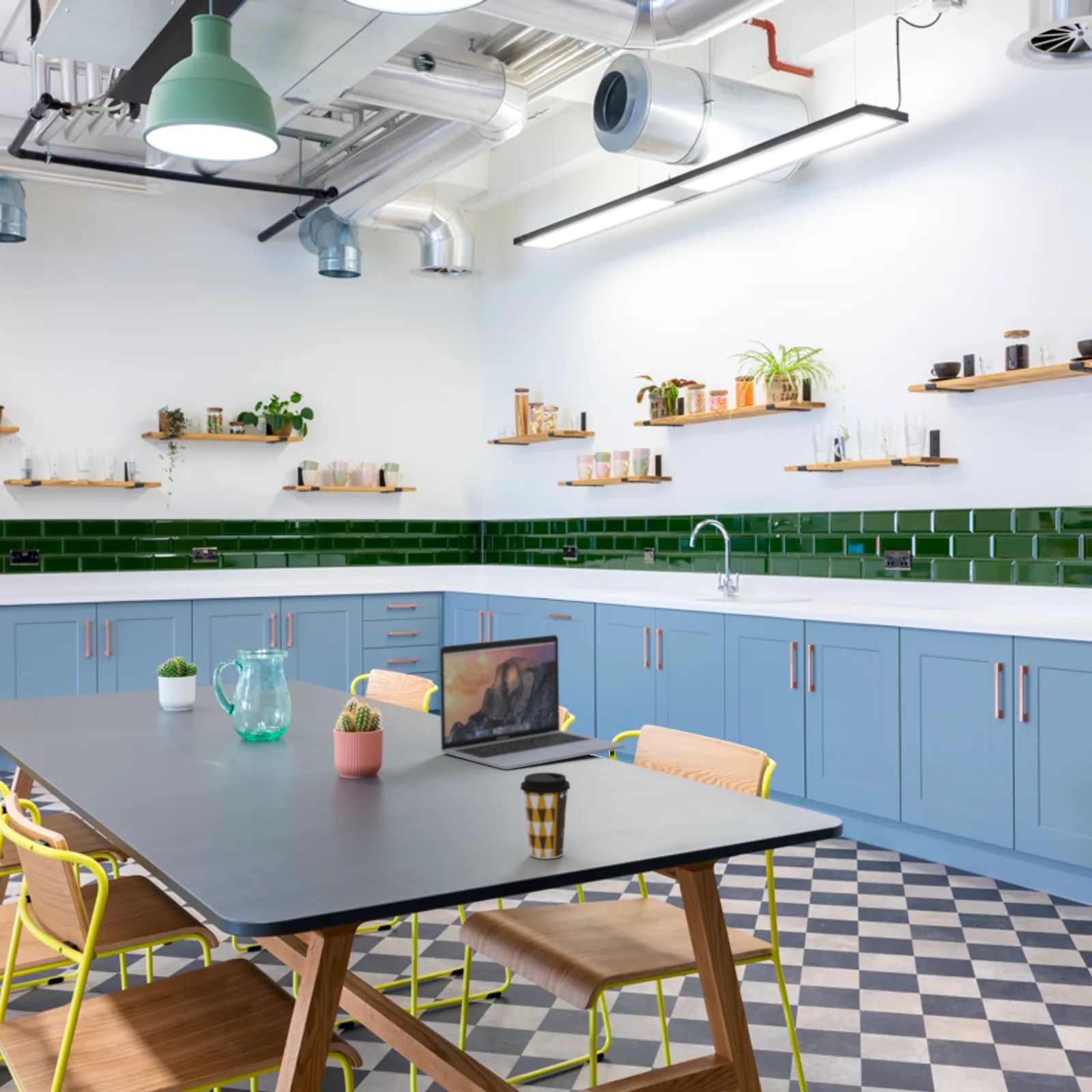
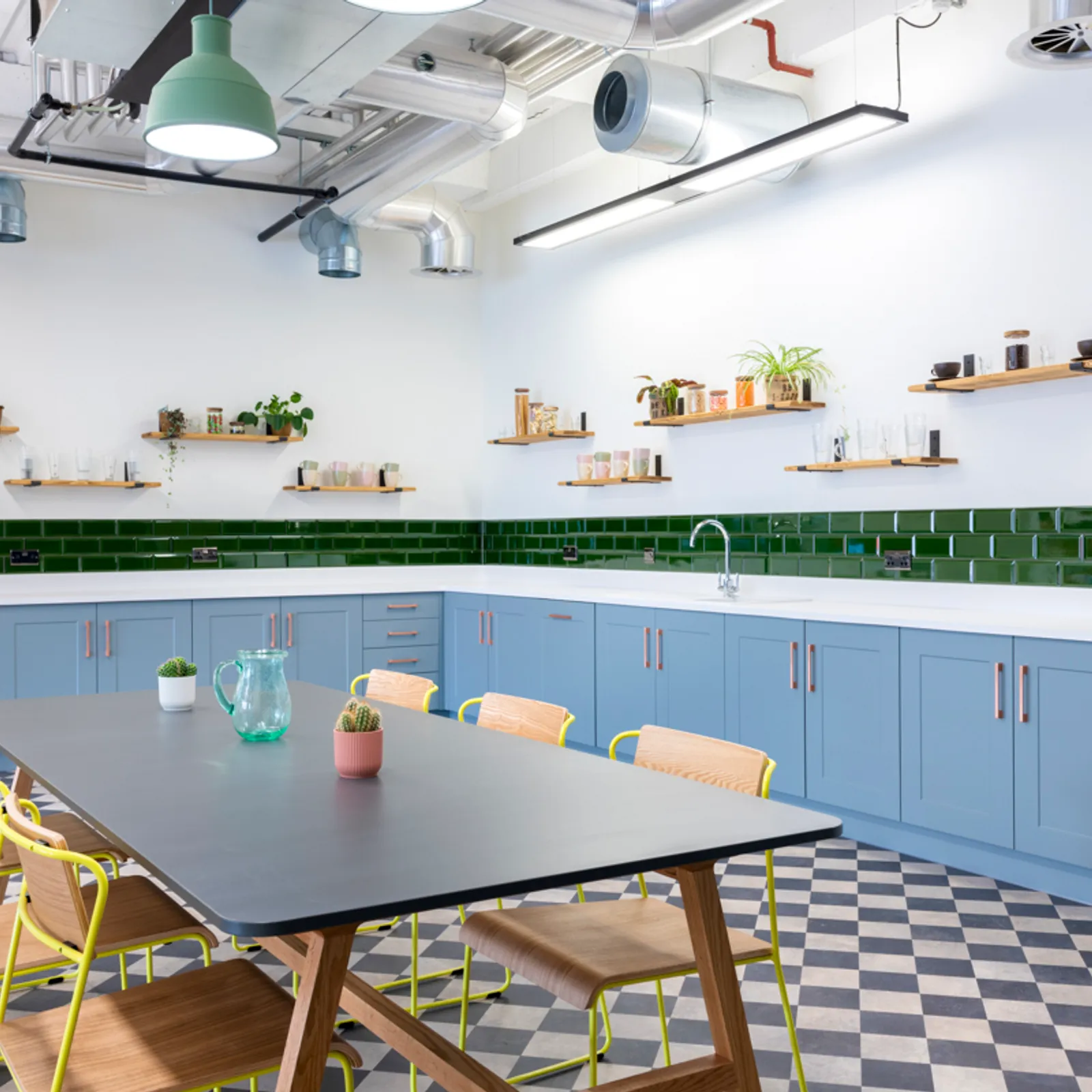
- laptop [439,634,626,771]
- coffee cup [519,772,571,860]
